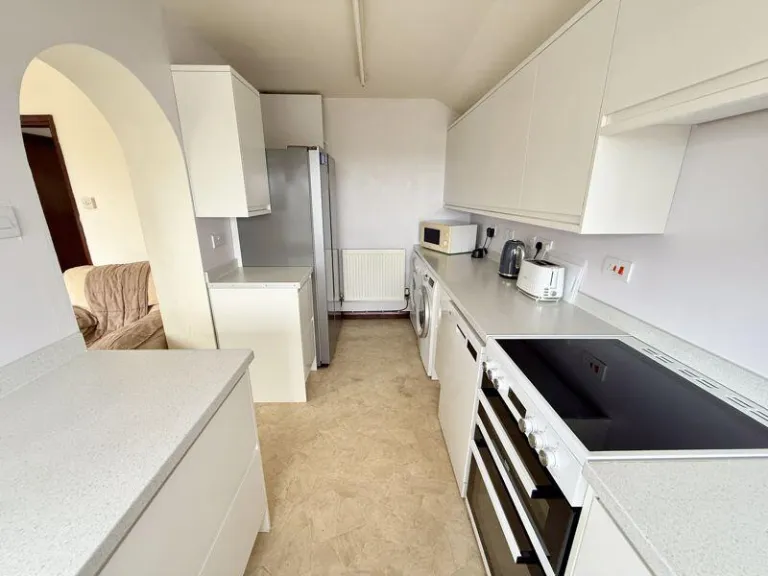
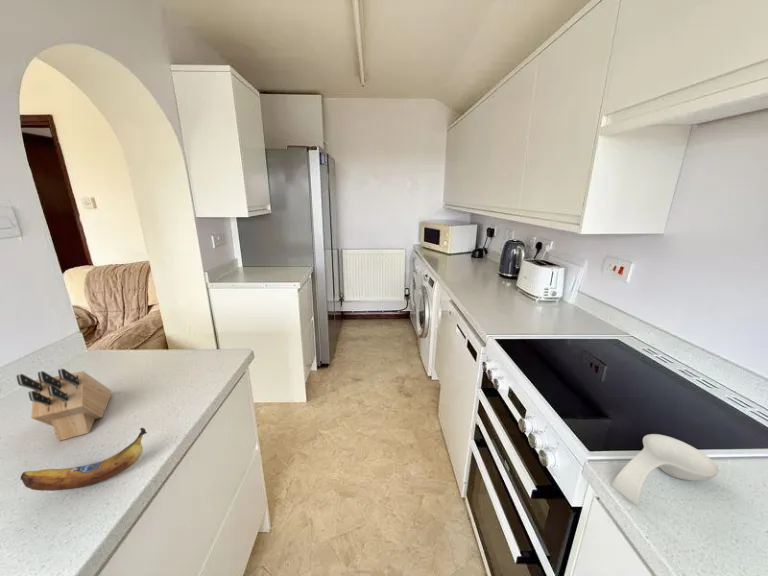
+ banana [20,427,148,492]
+ spoon rest [611,433,719,506]
+ knife block [16,368,113,442]
